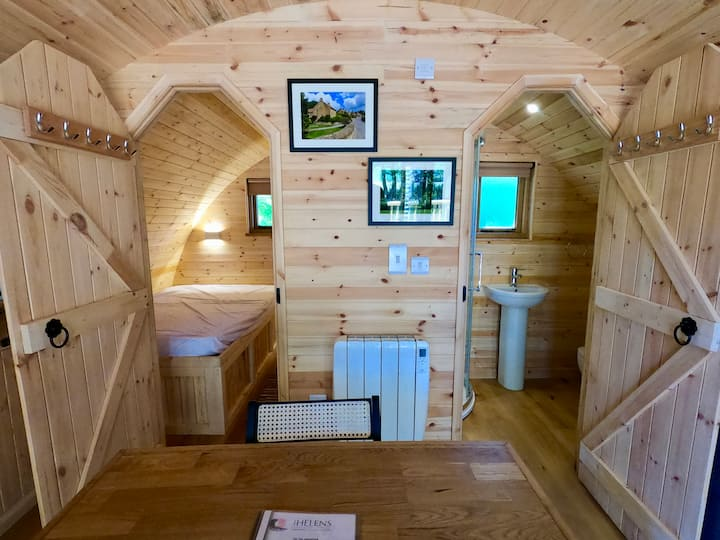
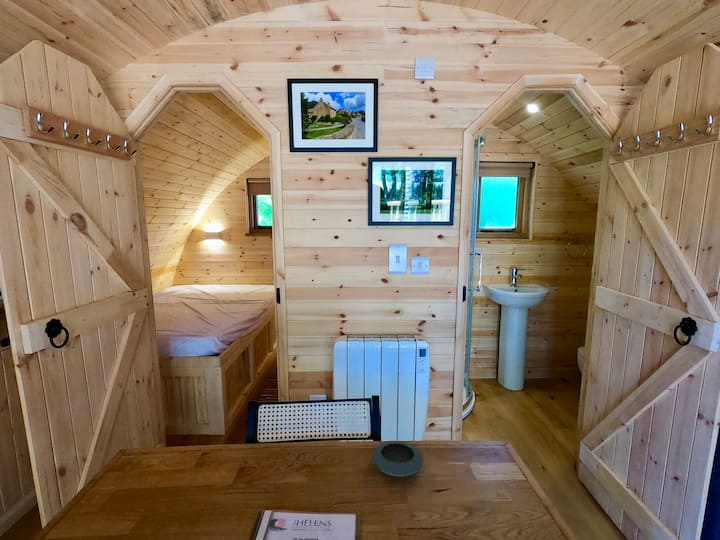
+ saucer [372,440,424,477]
